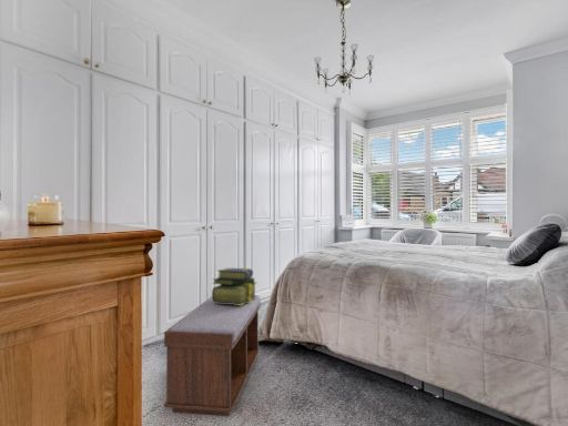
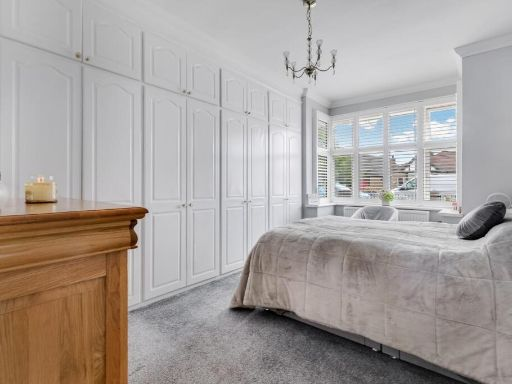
- bench [163,294,262,417]
- stack of books [211,267,257,305]
